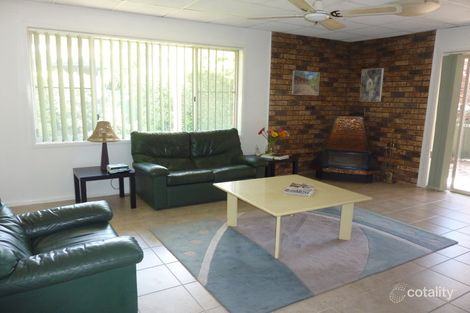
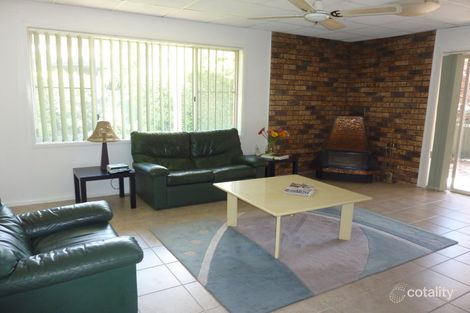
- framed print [291,70,321,96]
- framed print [359,67,385,103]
